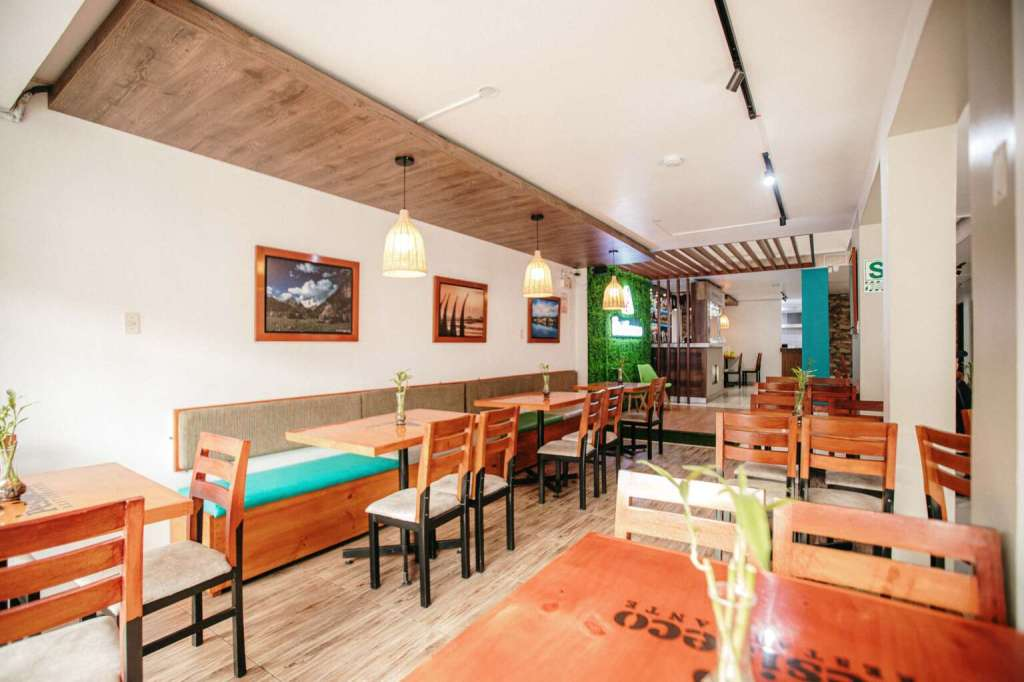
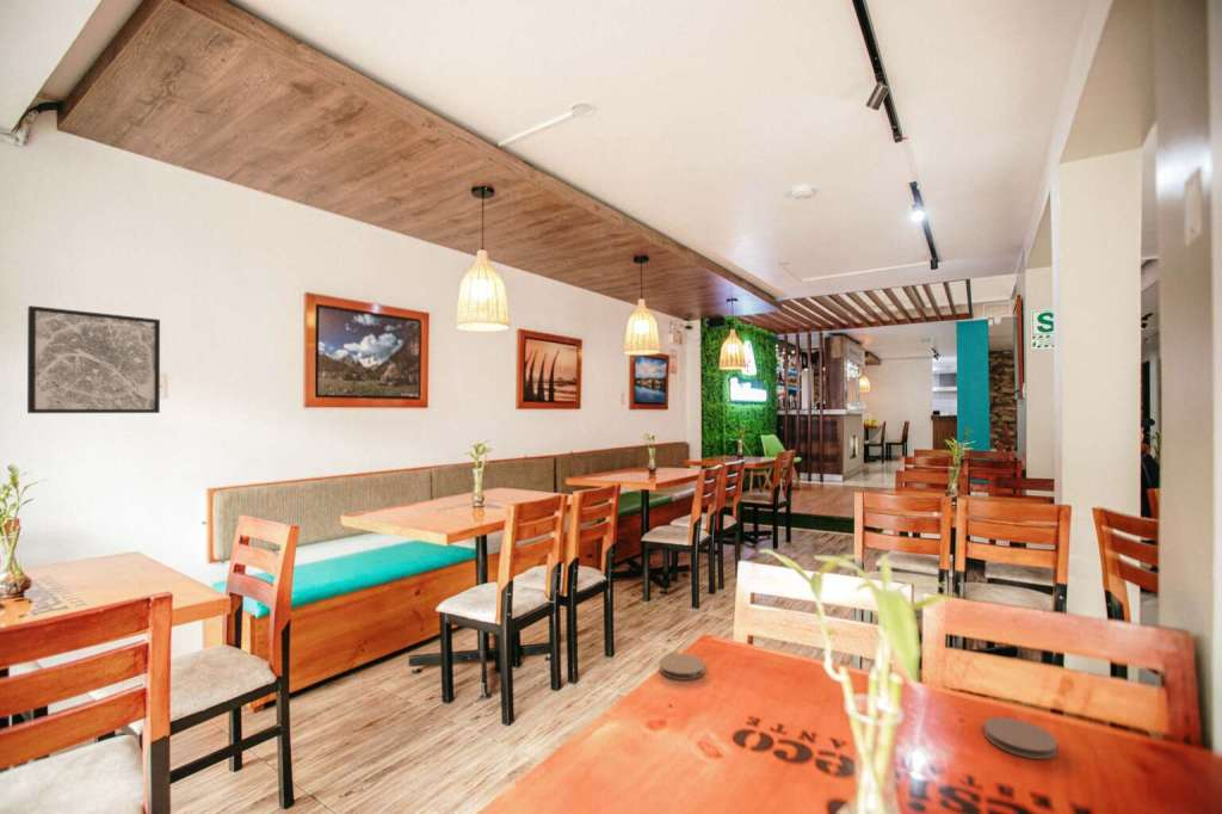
+ coaster [658,653,706,682]
+ wall art [26,304,161,414]
+ coaster [983,716,1059,760]
